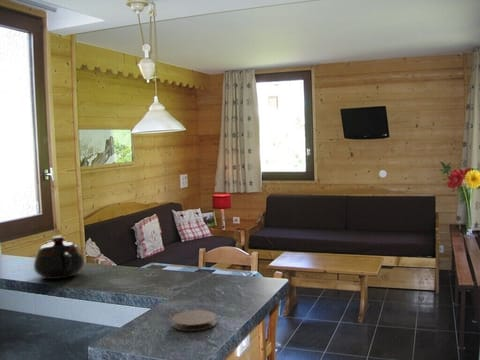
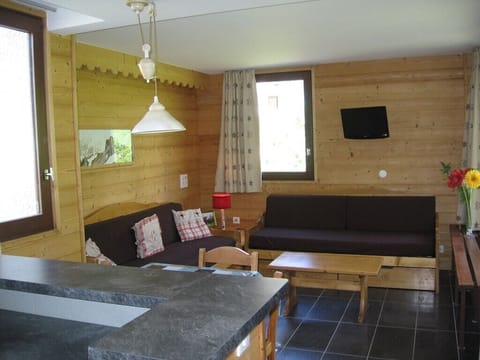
- coaster [171,309,218,332]
- teapot [33,235,86,280]
